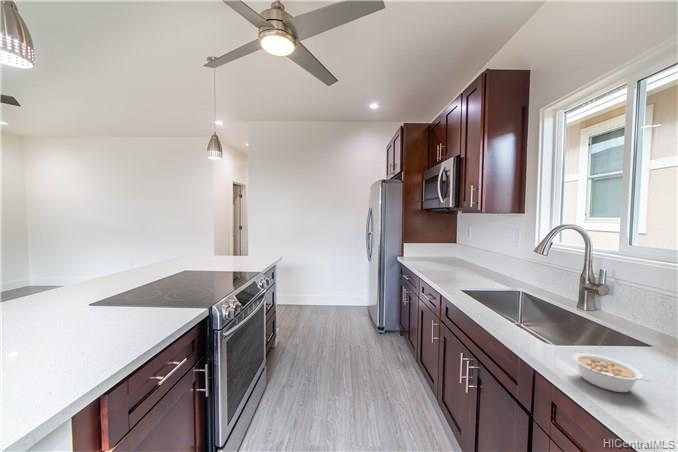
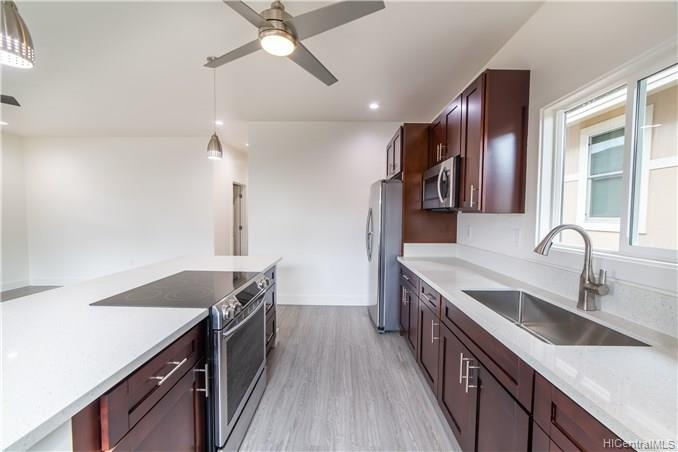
- legume [571,352,655,393]
